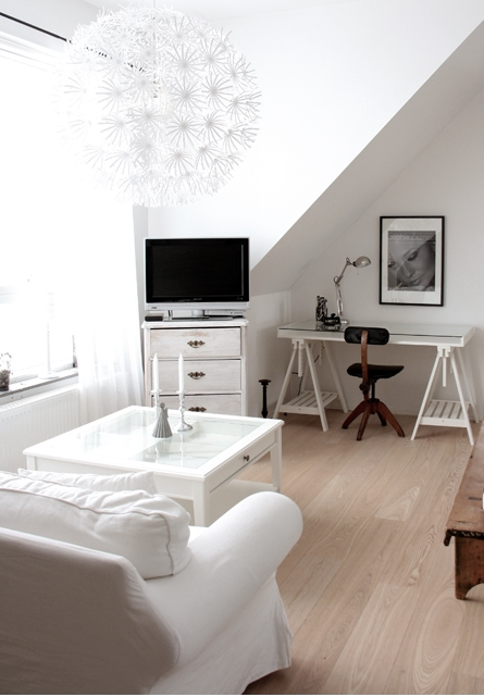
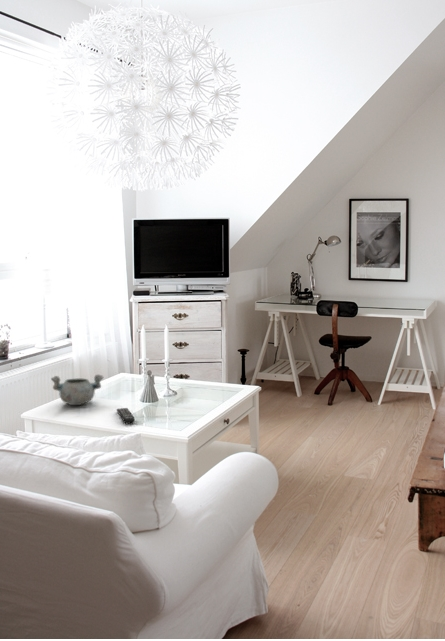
+ decorative bowl [50,374,104,406]
+ remote control [116,407,136,425]
